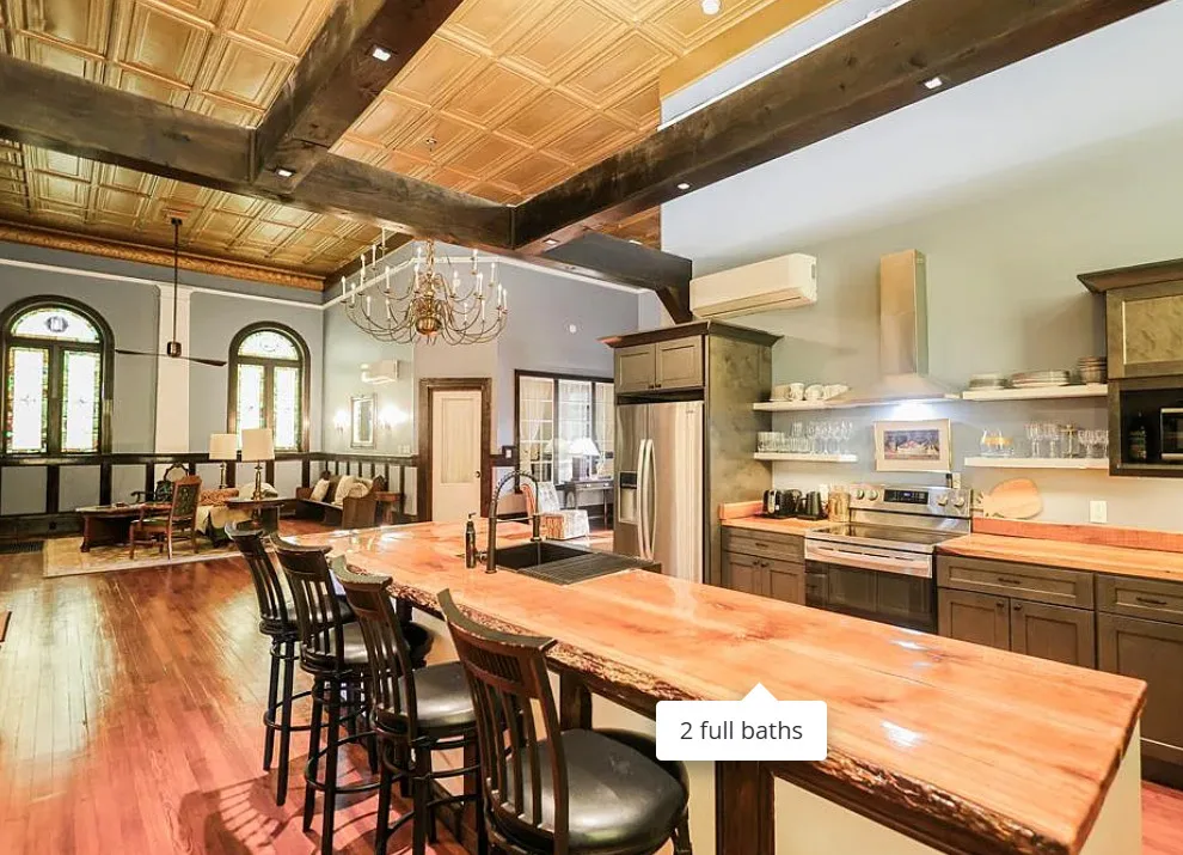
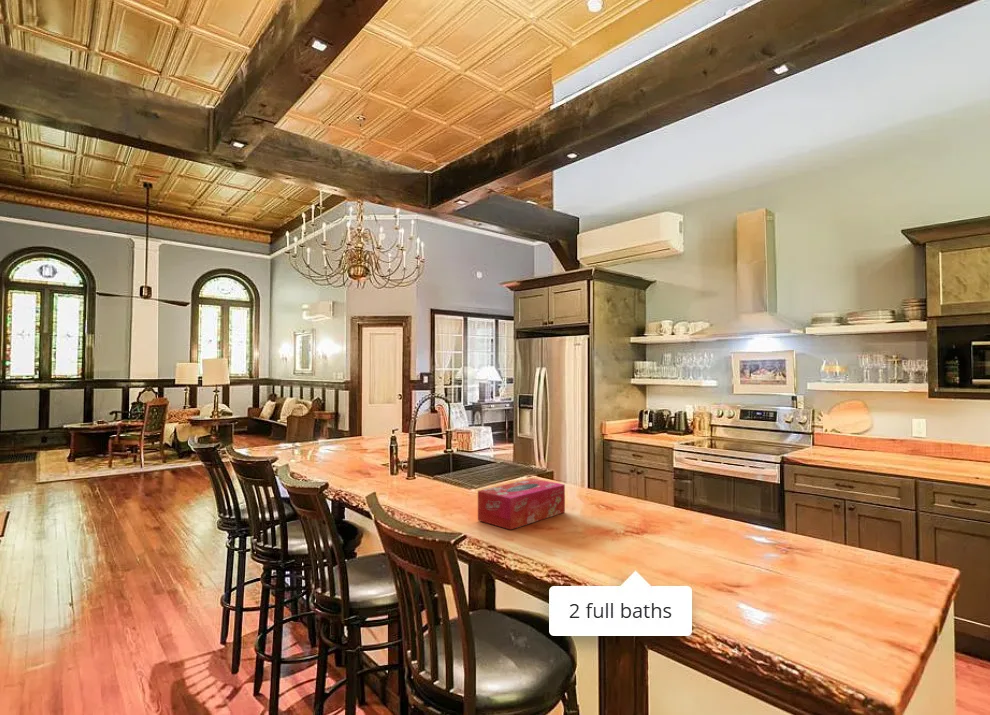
+ tissue box [477,478,566,531]
